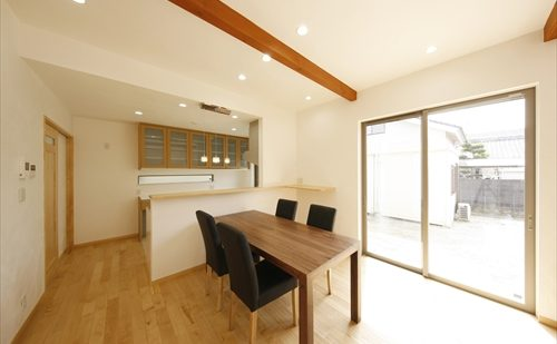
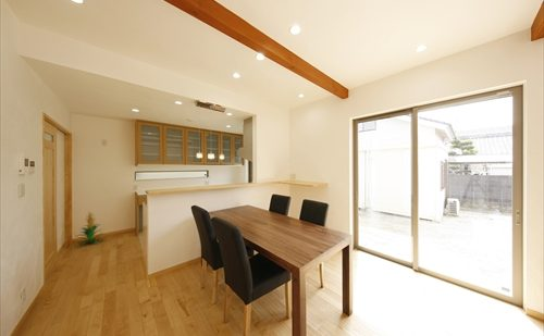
+ indoor plant [74,210,106,247]
